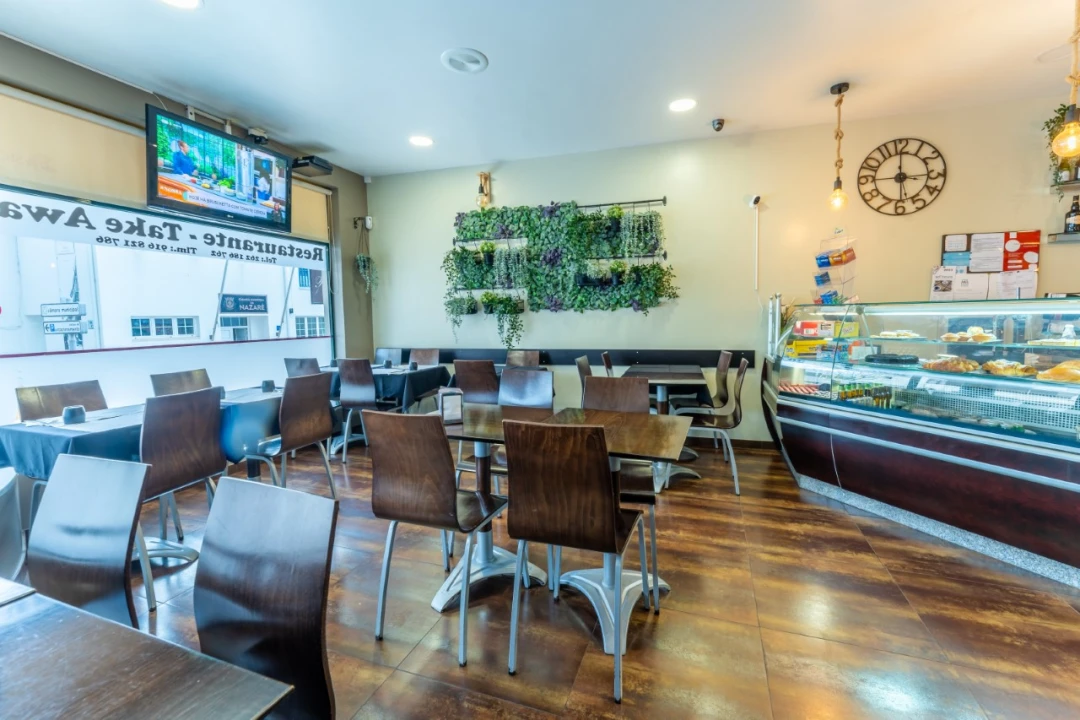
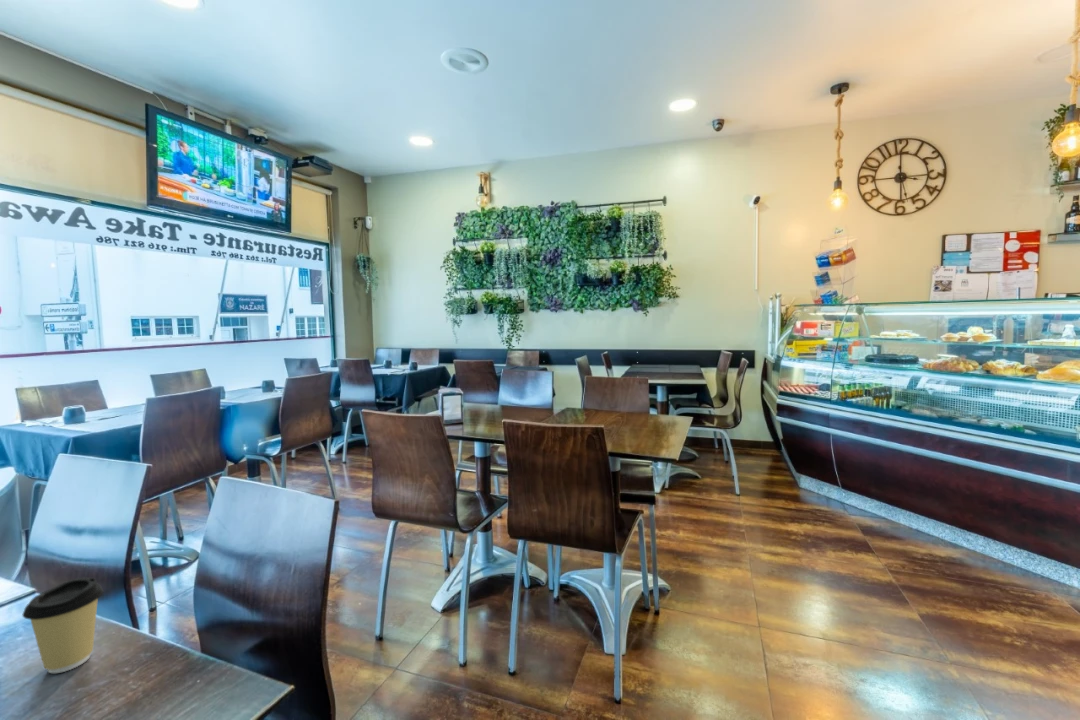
+ coffee cup [21,577,105,674]
